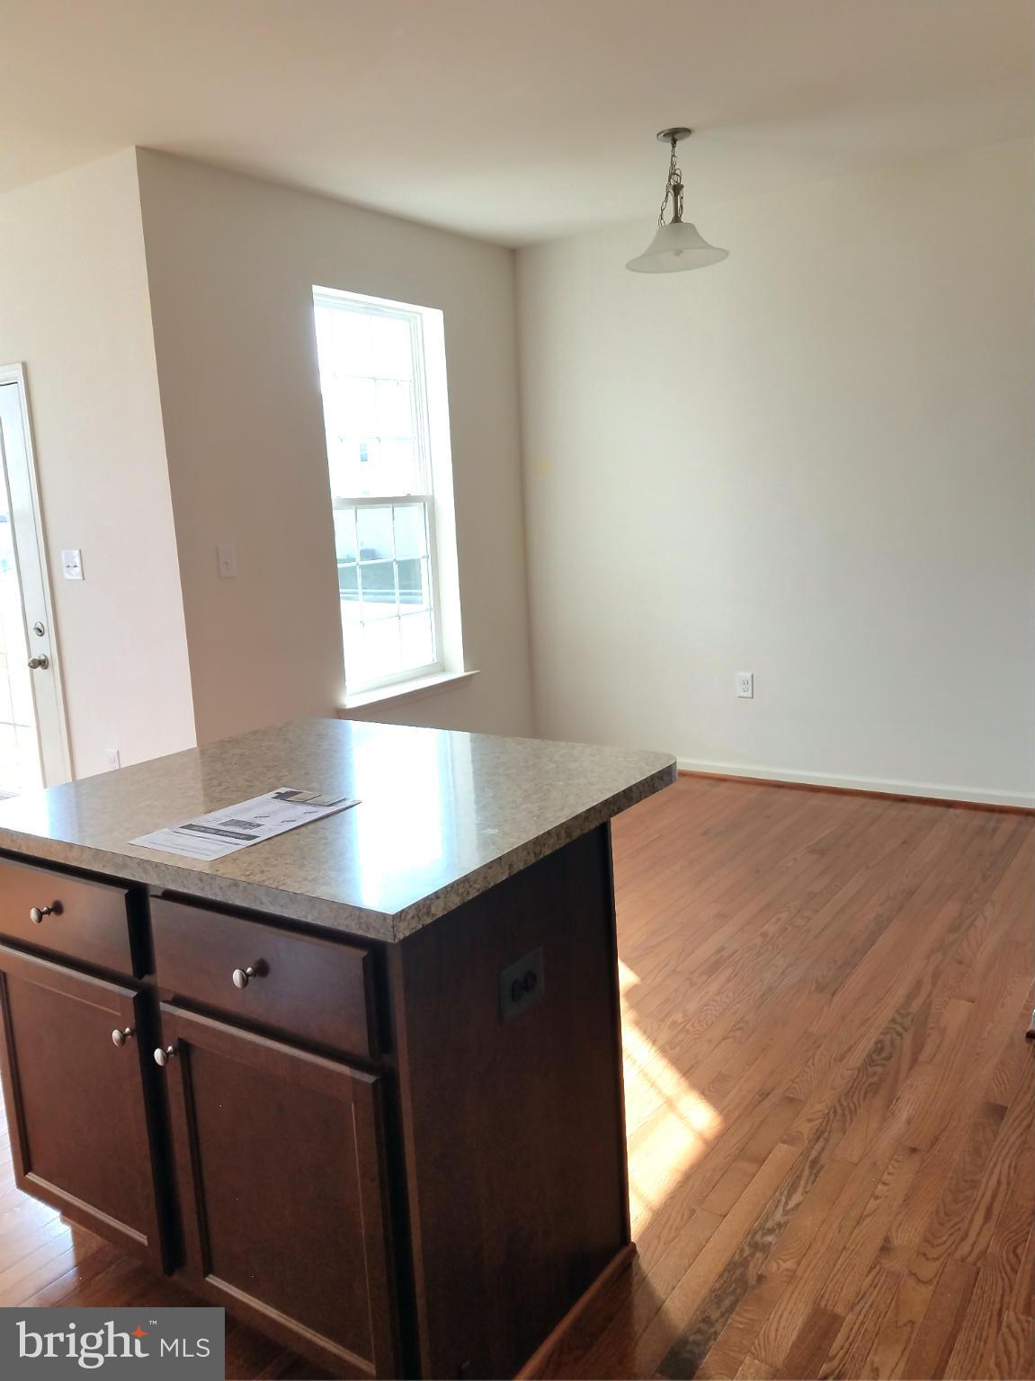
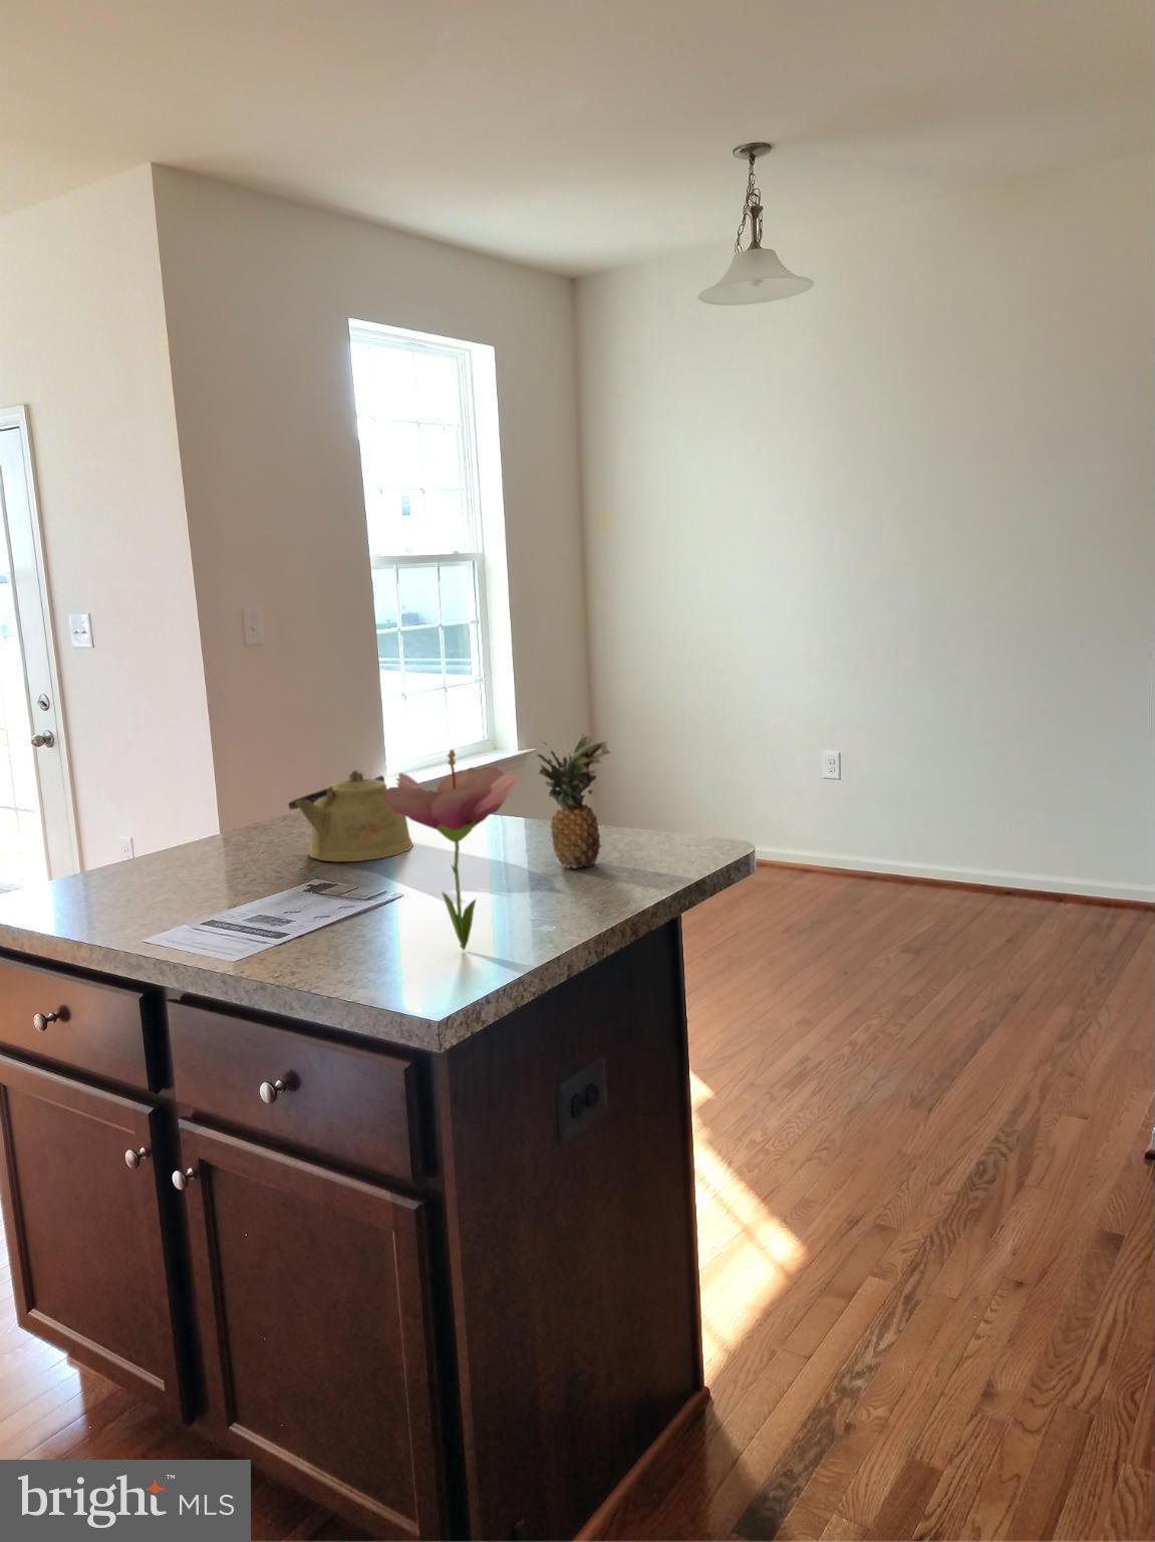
+ flower [382,749,519,951]
+ kettle [288,769,415,863]
+ fruit [536,732,613,870]
